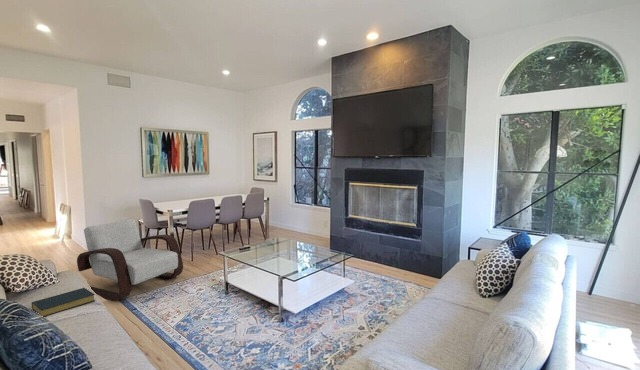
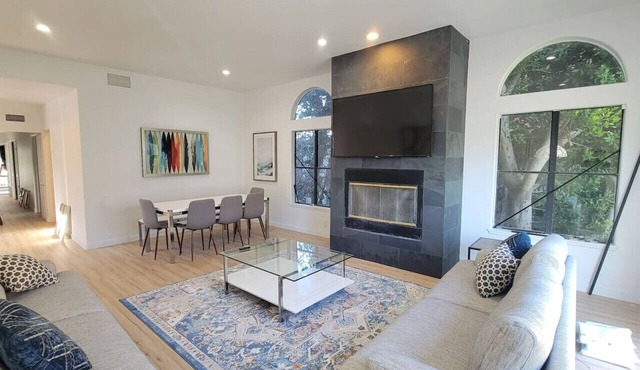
- hardback book [31,287,96,318]
- armchair [76,218,184,302]
